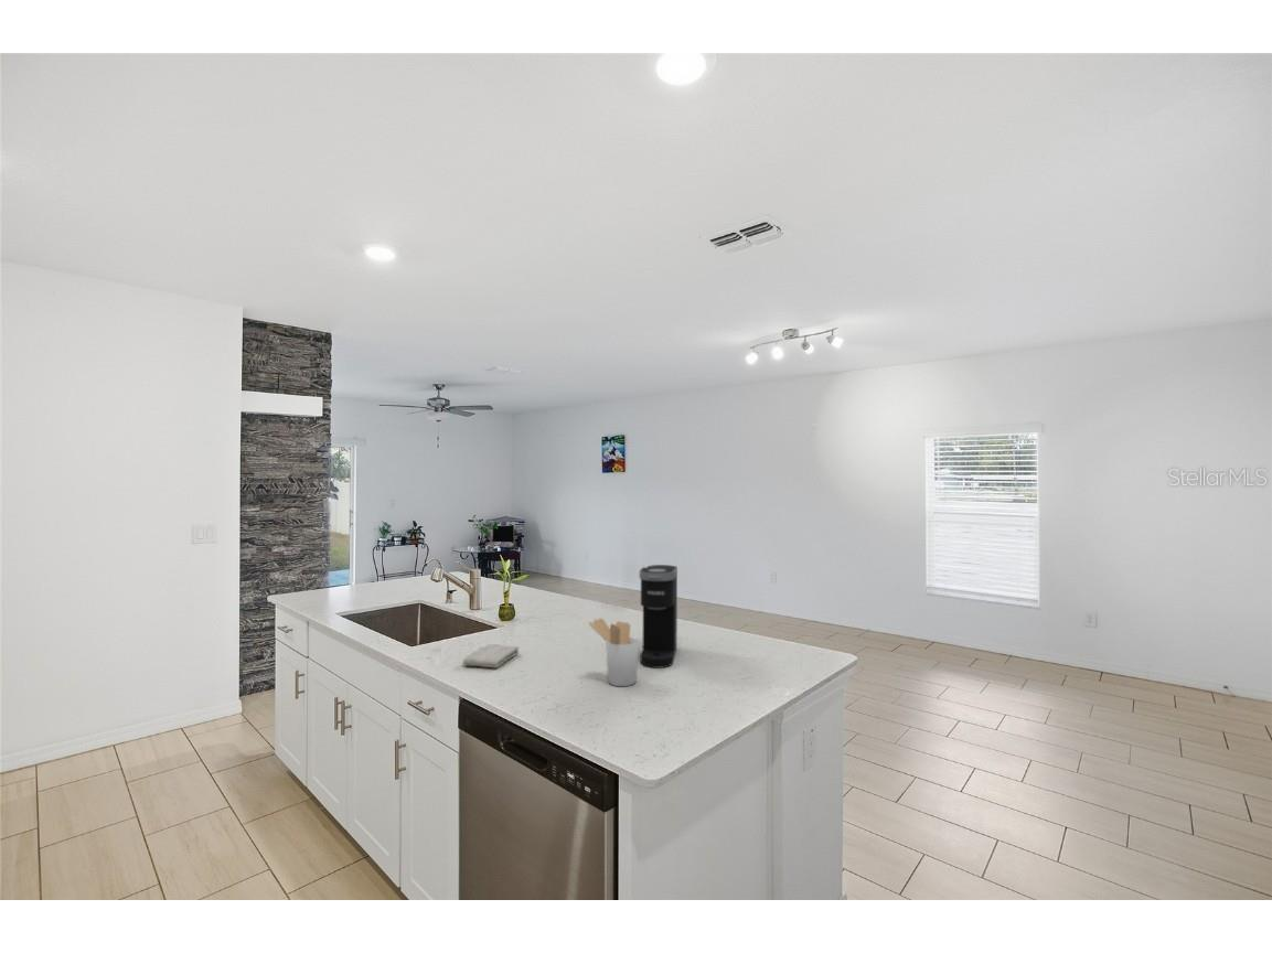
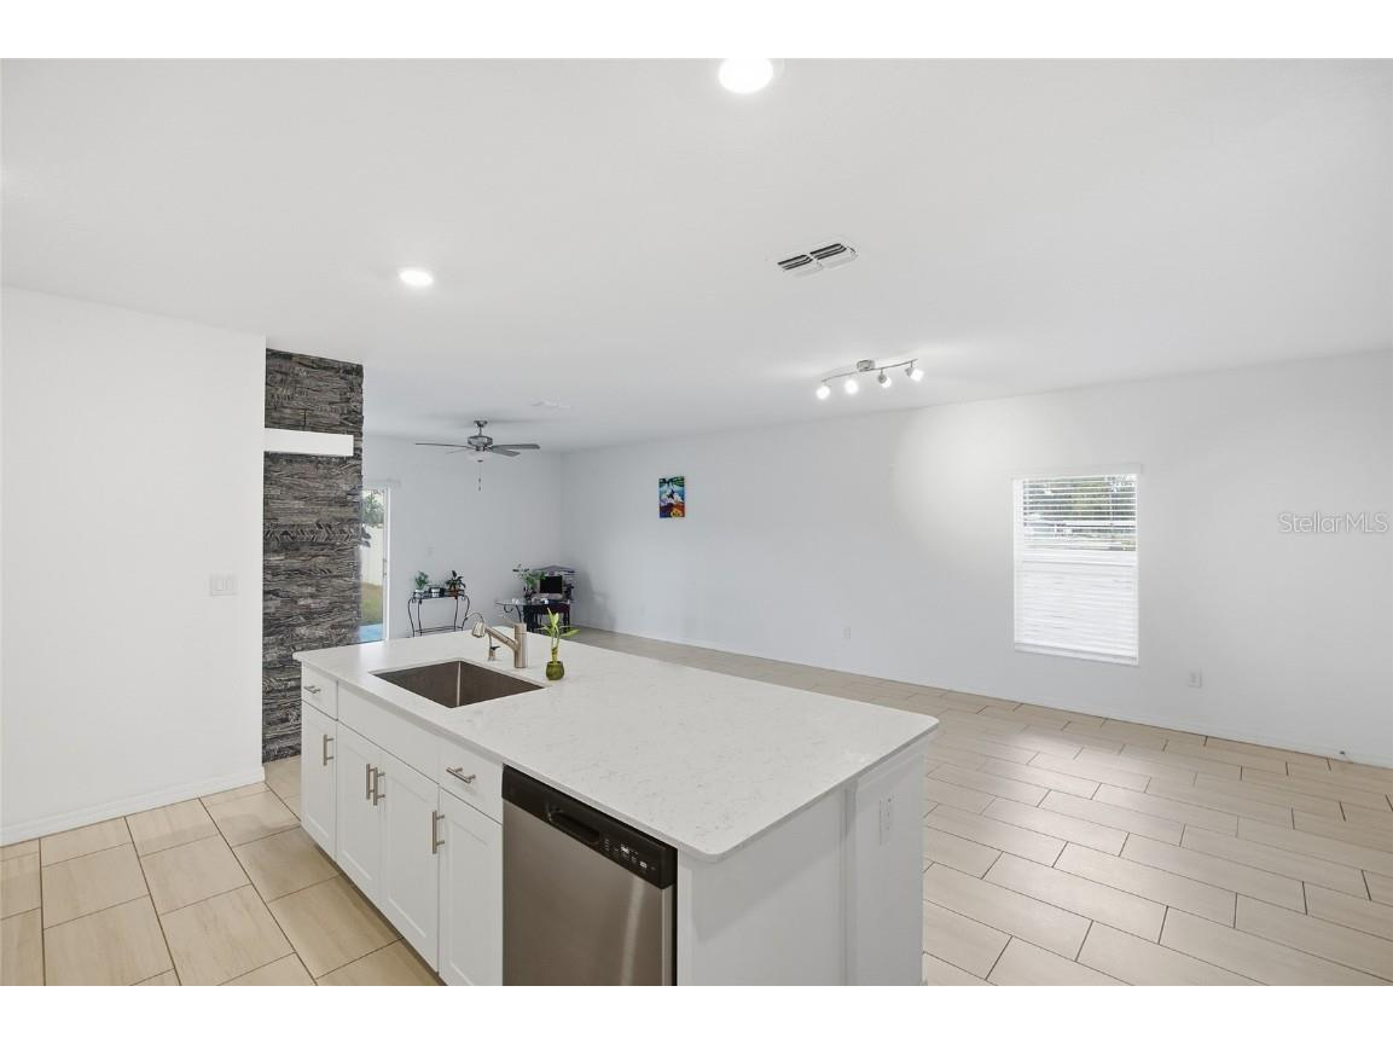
- utensil holder [588,617,640,687]
- coffee maker [639,564,678,670]
- washcloth [462,643,520,668]
